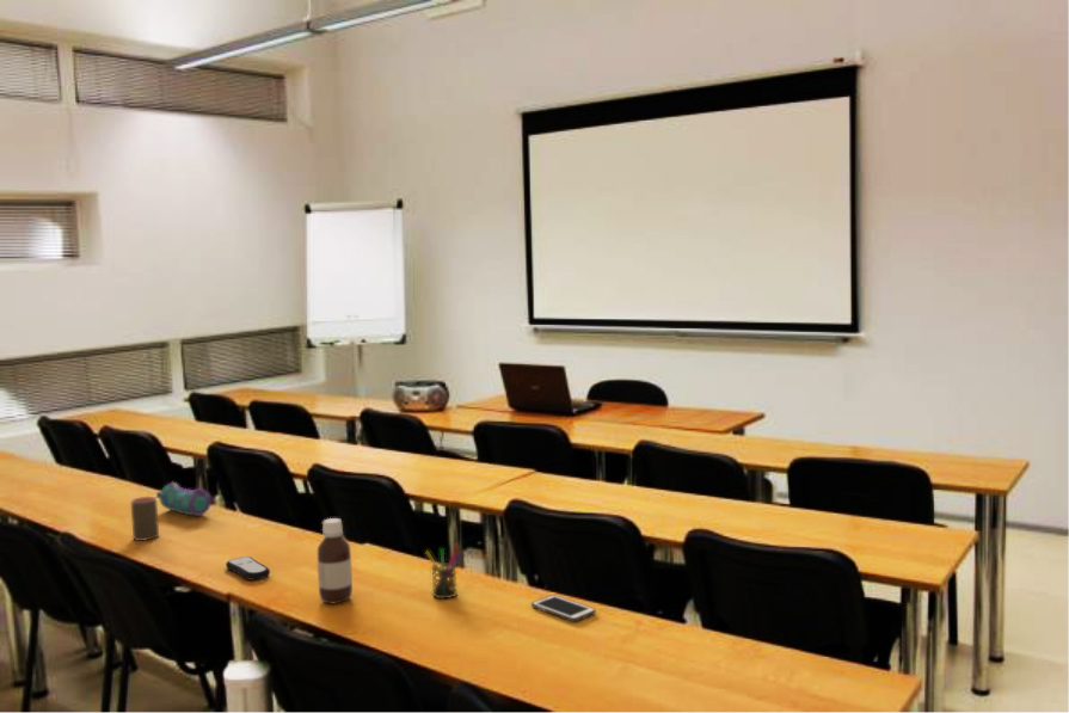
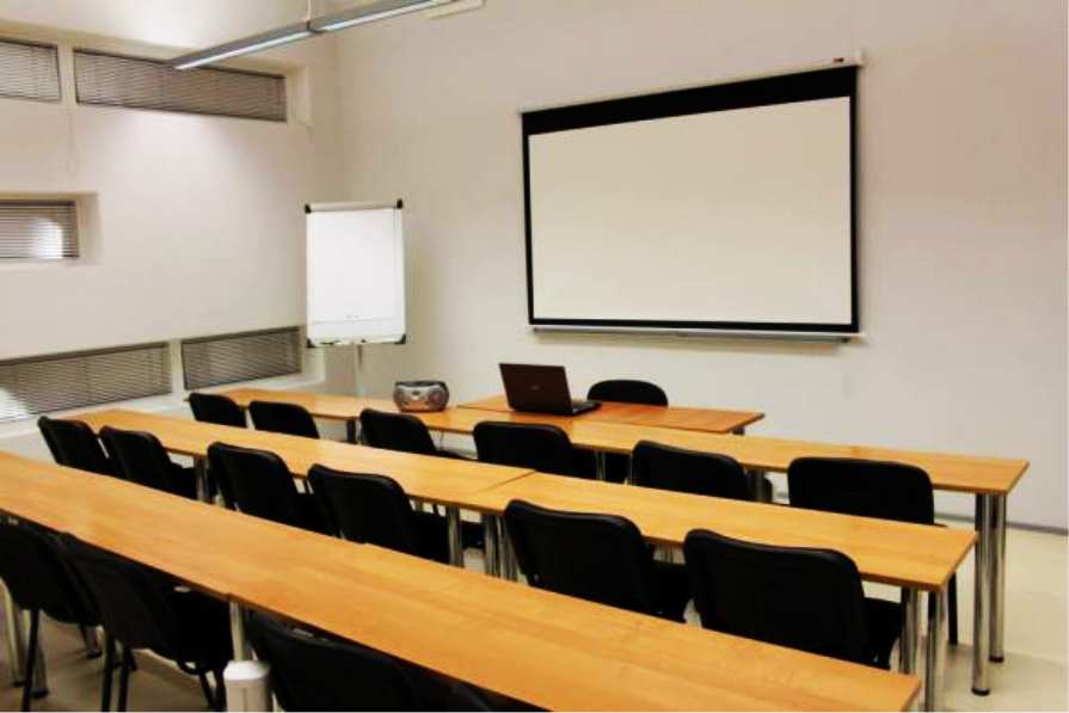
- cup [129,496,160,542]
- pencil case [155,481,213,517]
- bottle [317,517,354,604]
- pen holder [425,543,463,600]
- cell phone [530,594,597,622]
- remote control [225,555,271,582]
